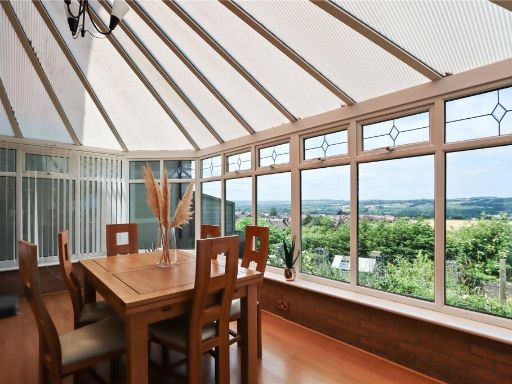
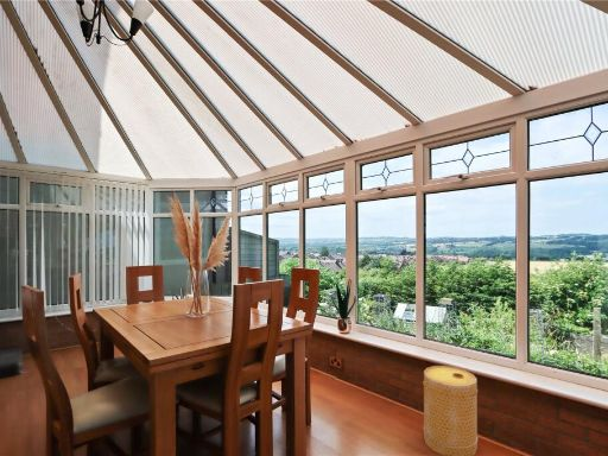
+ basket [422,365,479,456]
